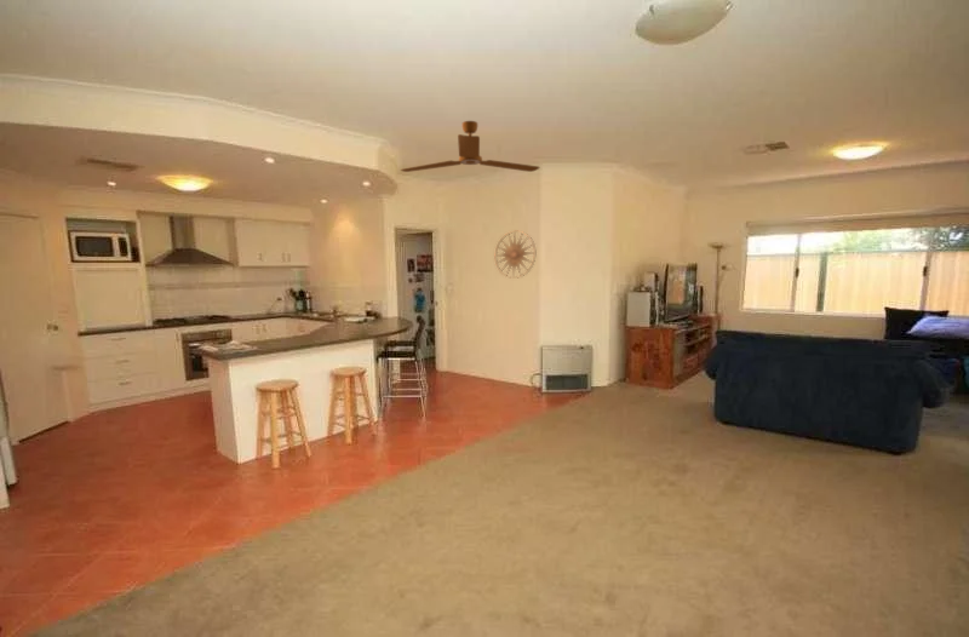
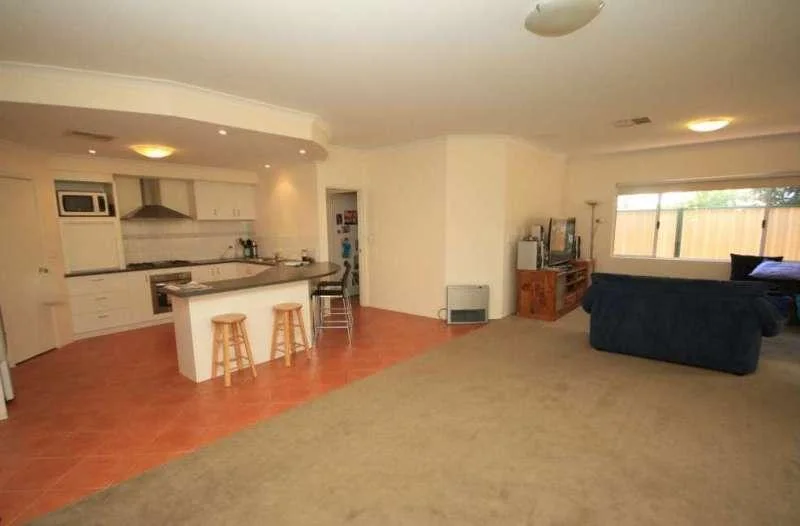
- wall art [494,230,537,280]
- ceiling fan [399,120,541,173]
